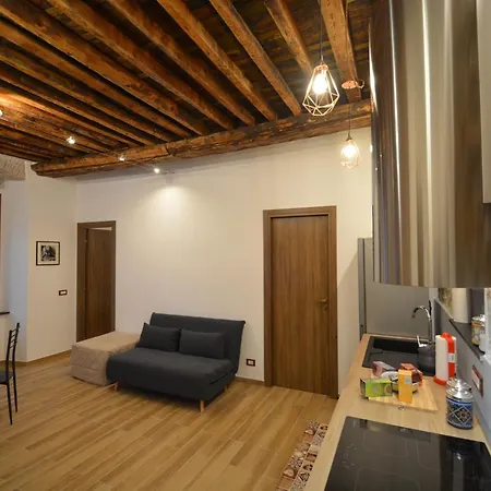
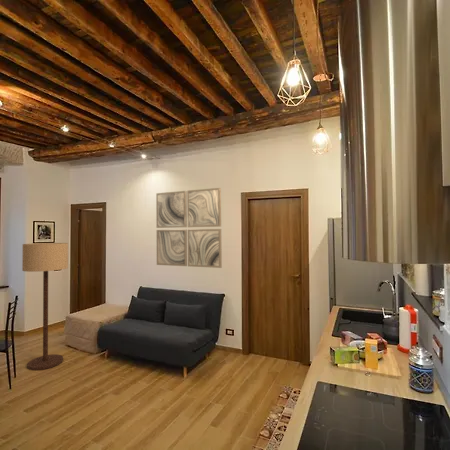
+ wall art [155,187,223,269]
+ floor lamp [21,242,69,371]
